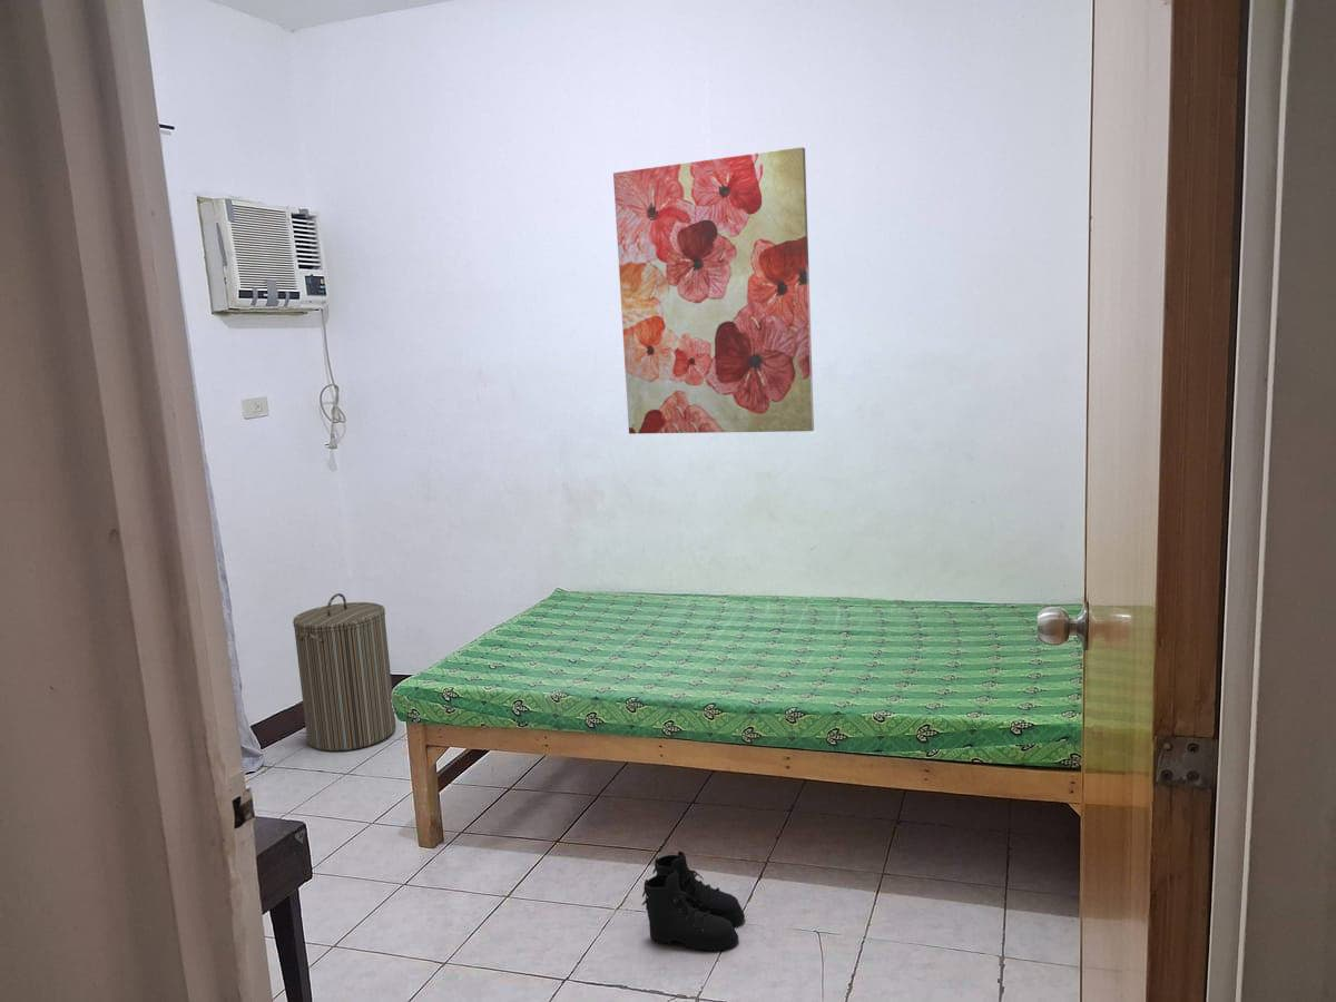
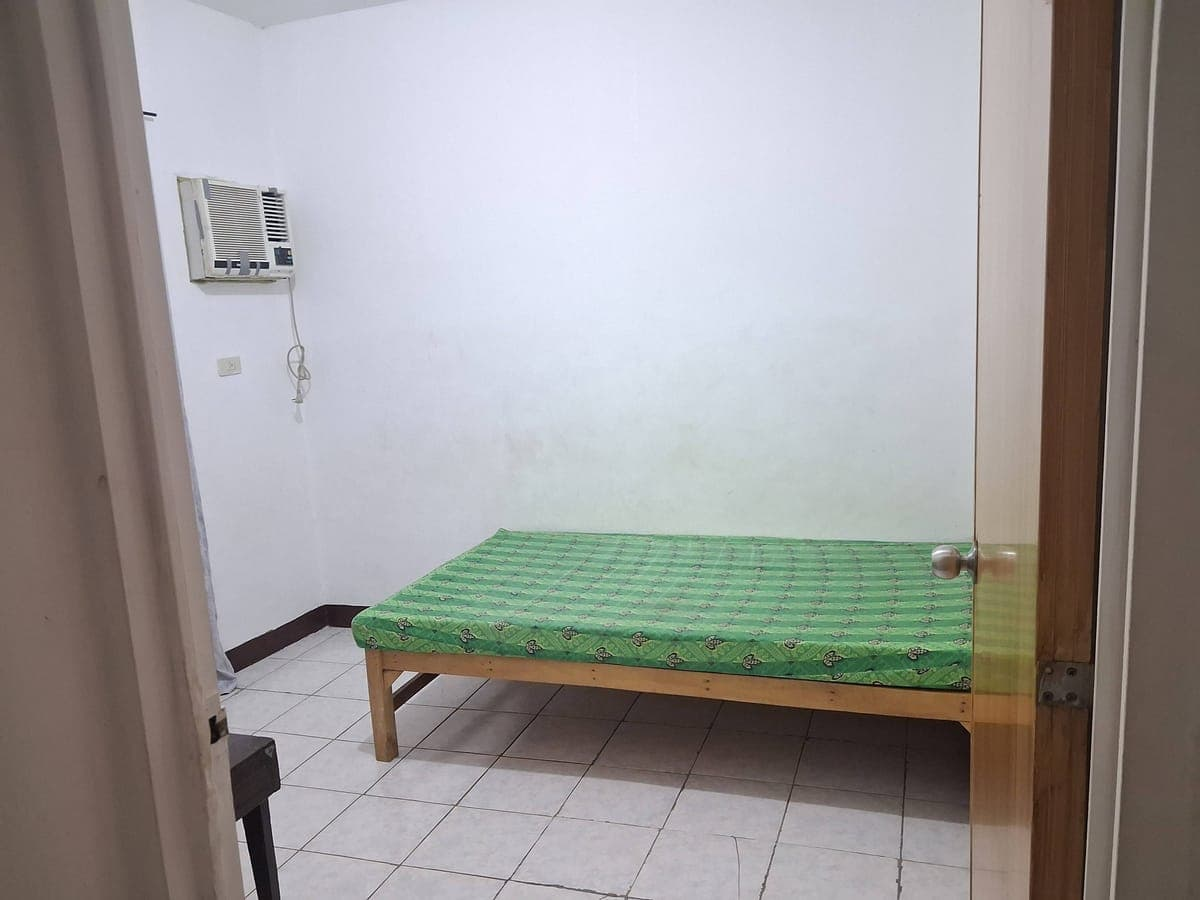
- wall art [612,146,815,435]
- boots [641,849,746,953]
- laundry hamper [292,592,397,753]
